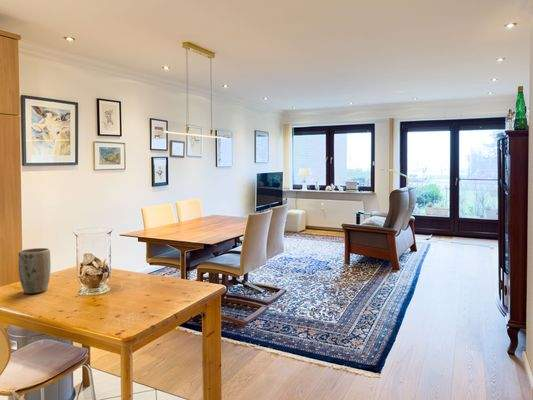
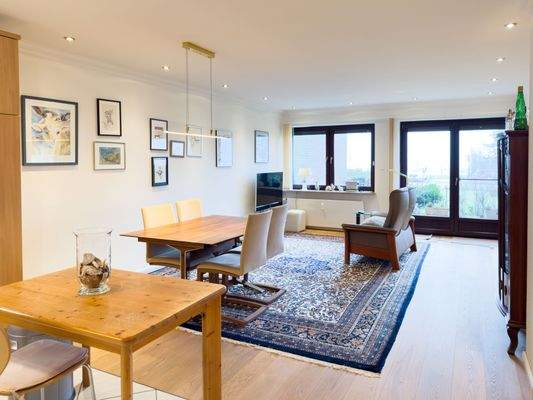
- plant pot [18,247,52,294]
